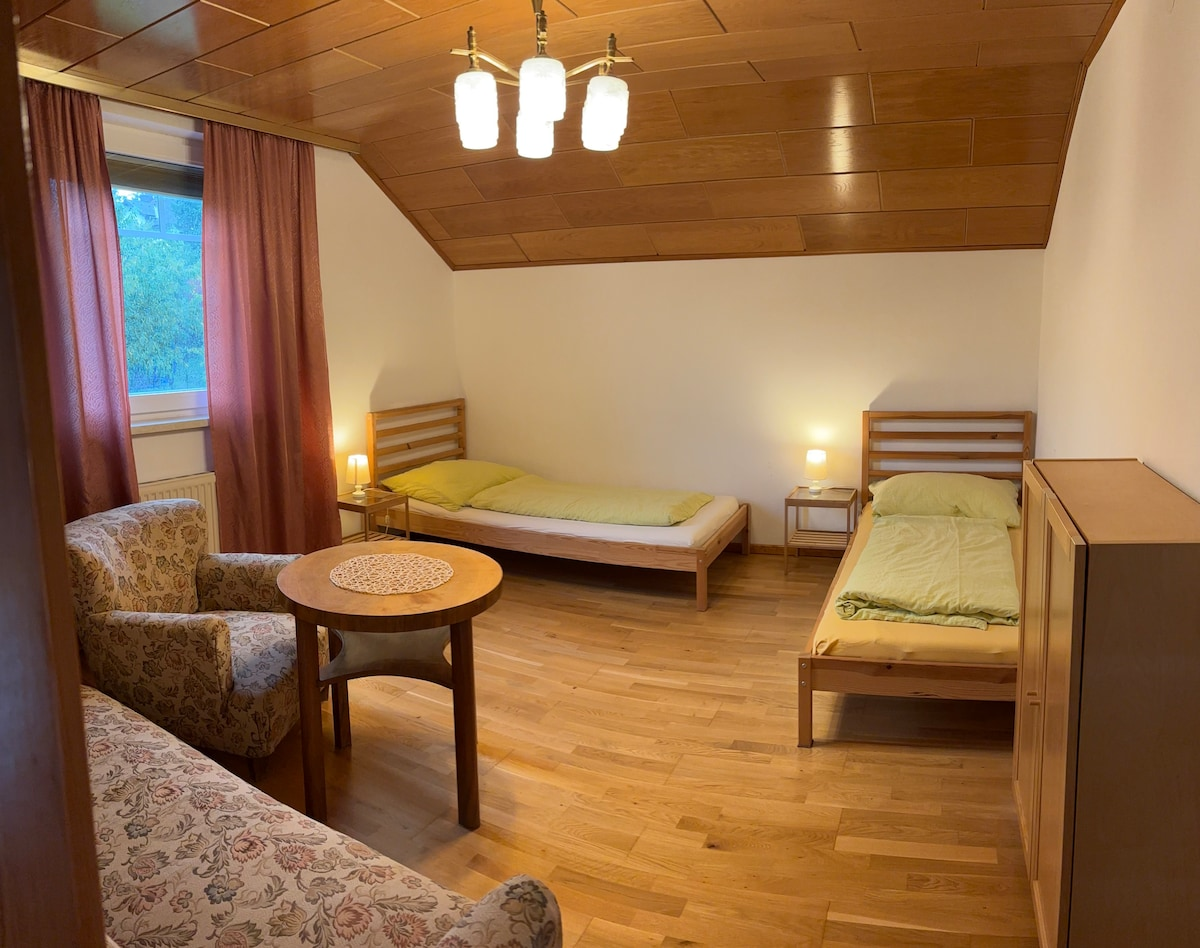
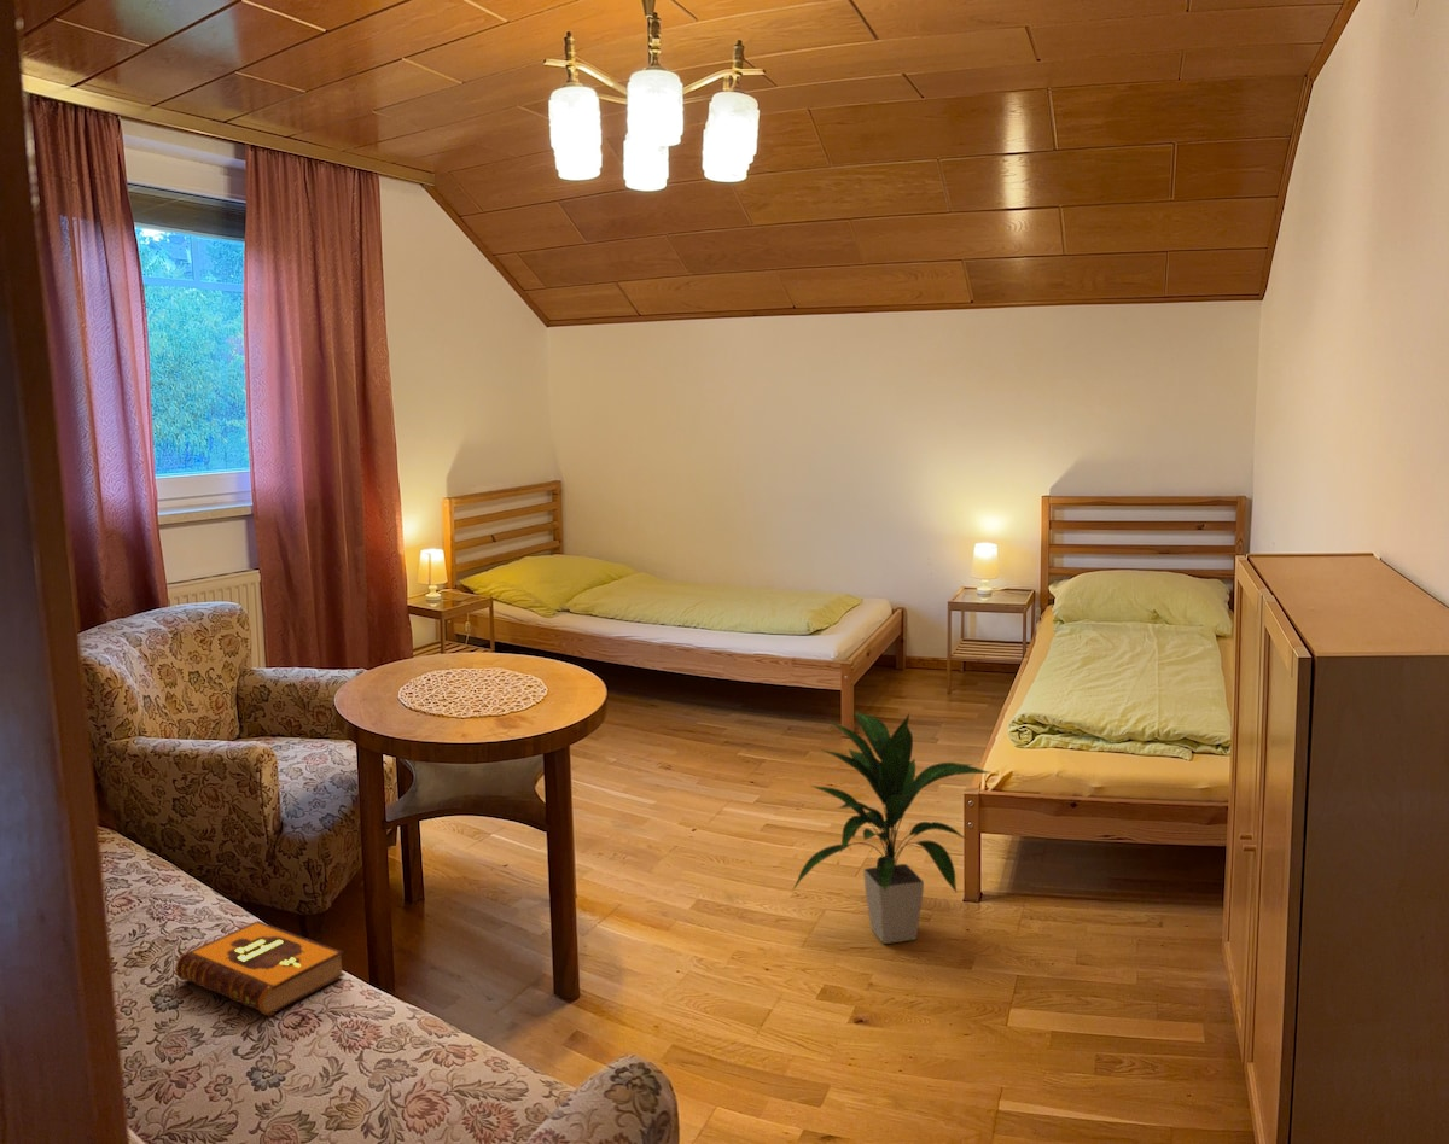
+ indoor plant [791,711,990,945]
+ hardback book [174,920,345,1016]
